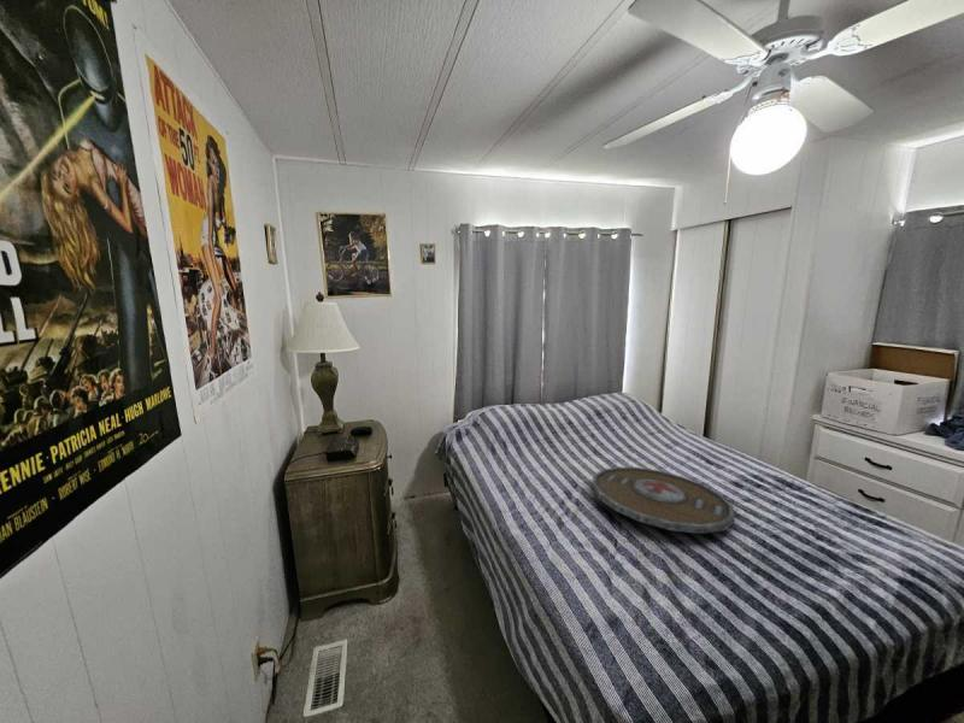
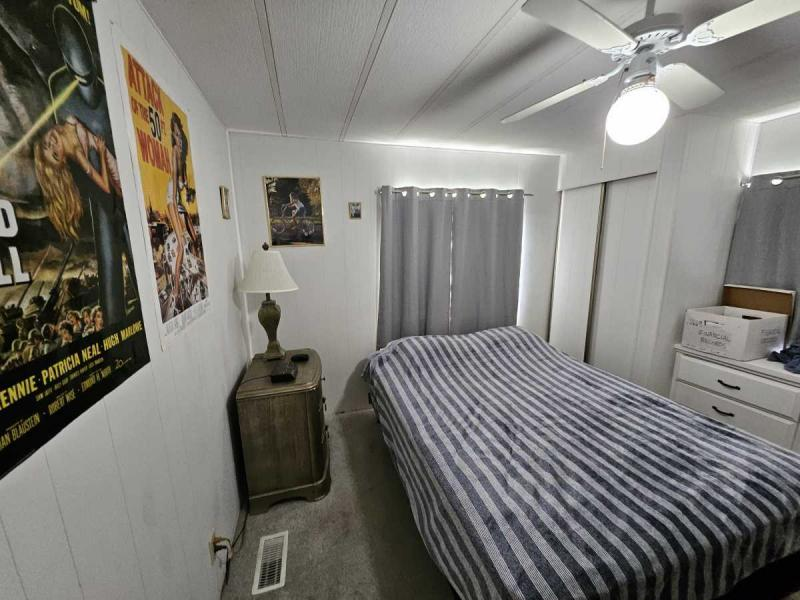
- serving tray [590,465,736,535]
